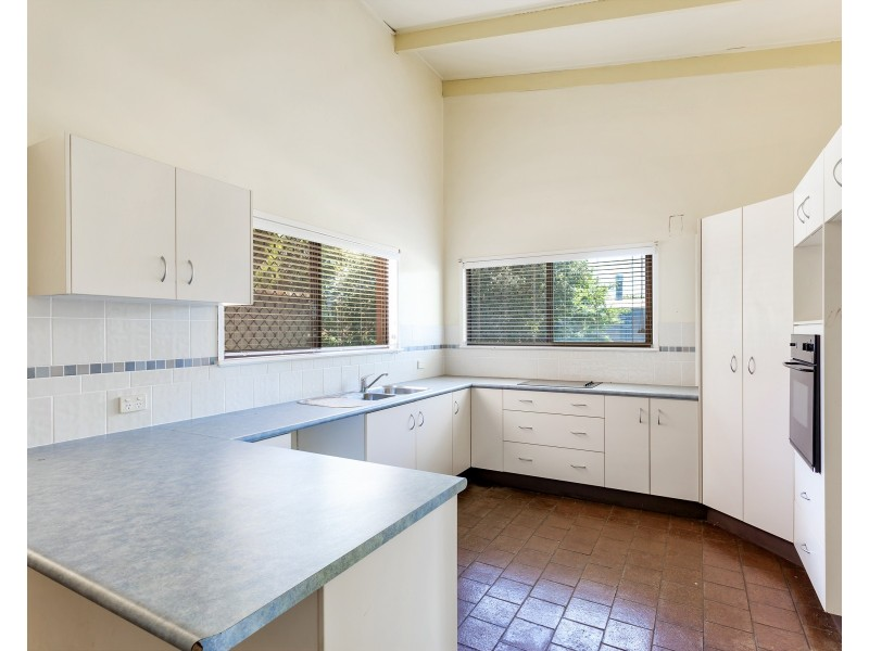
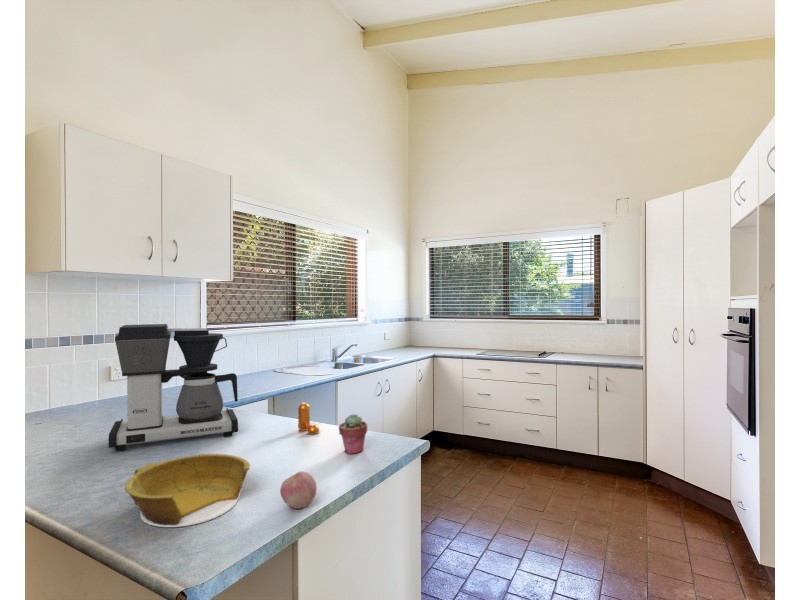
+ apple [279,471,318,510]
+ potted succulent [338,413,368,455]
+ coffee maker [108,323,239,452]
+ pepper shaker [297,402,320,435]
+ bowl [124,453,251,528]
